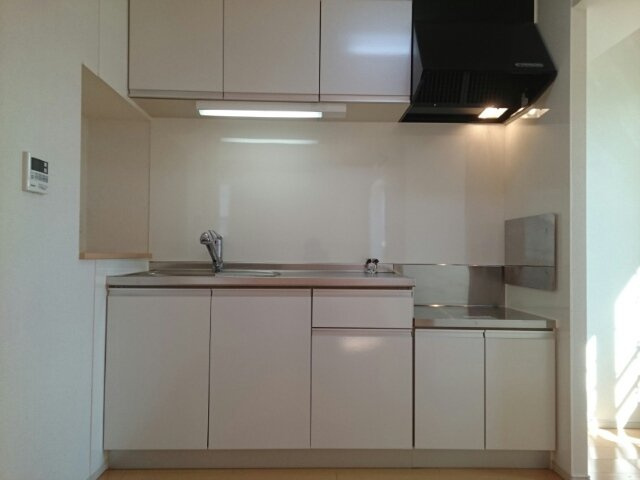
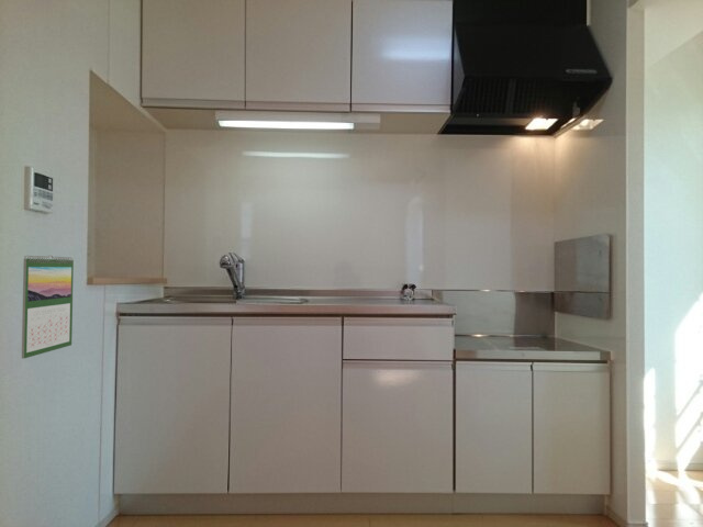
+ calendar [21,254,75,360]
